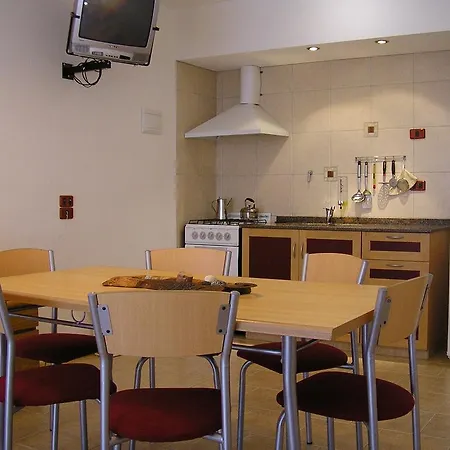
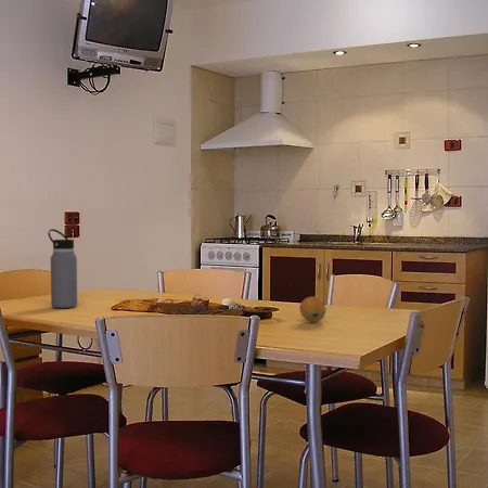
+ water bottle [47,228,78,309]
+ fruit [298,296,326,323]
